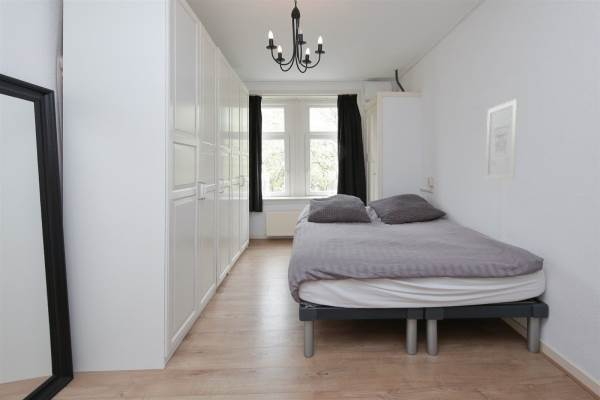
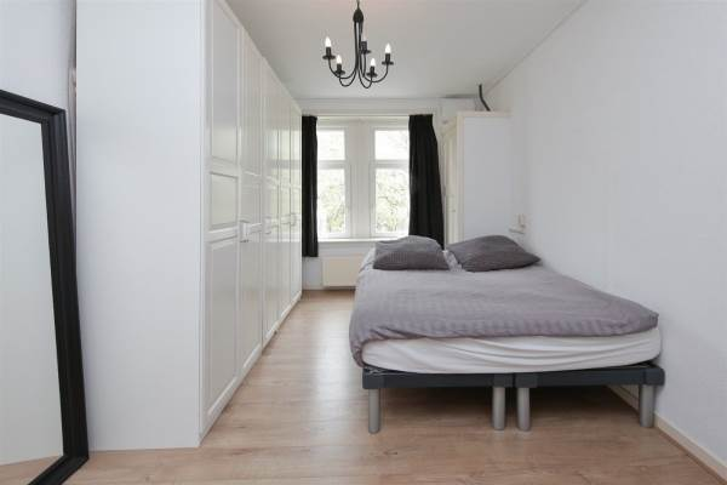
- wall art [485,98,519,181]
